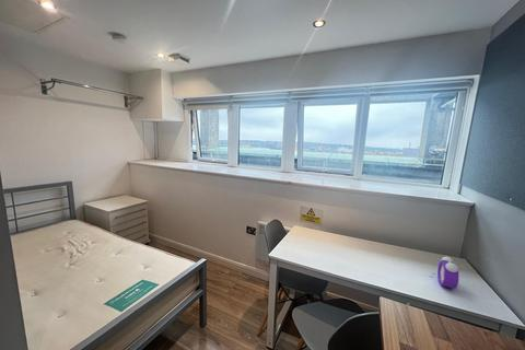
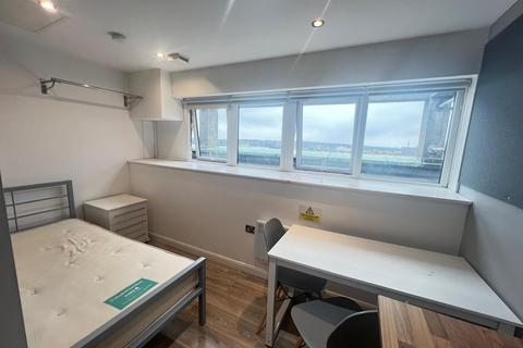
- alarm clock [436,255,460,290]
